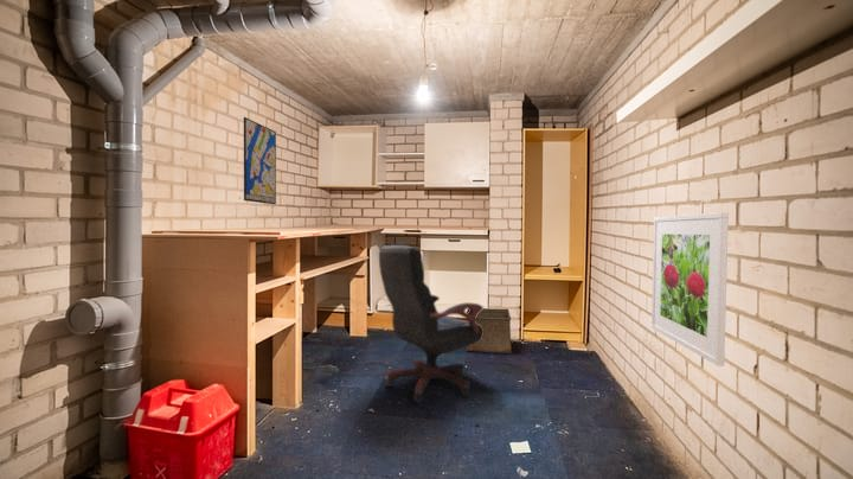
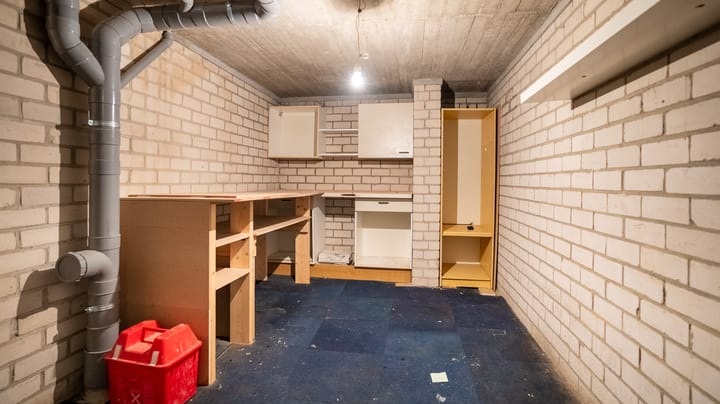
- storage bin [466,307,513,355]
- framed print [650,211,730,368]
- wall art [243,116,277,205]
- office chair [378,244,485,404]
